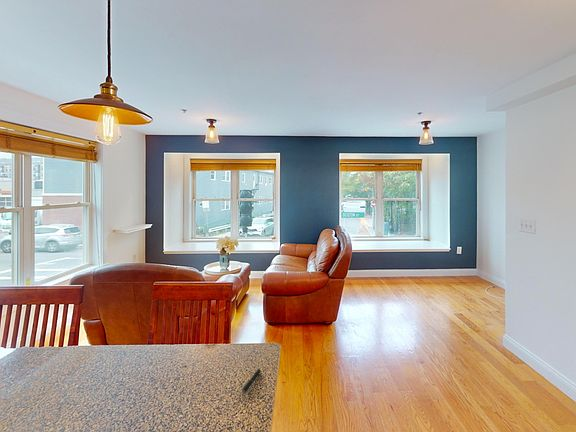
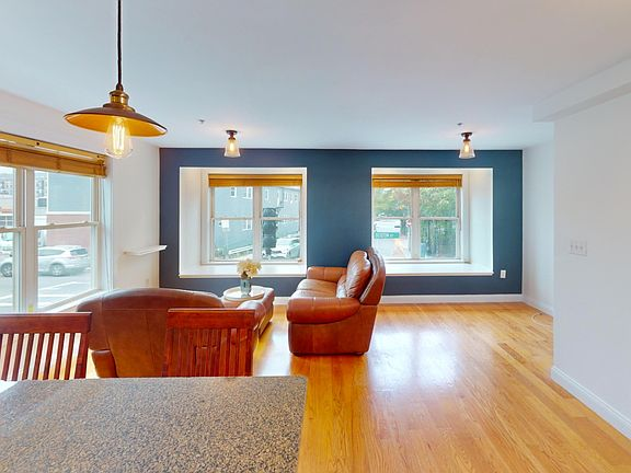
- pen [241,368,262,394]
